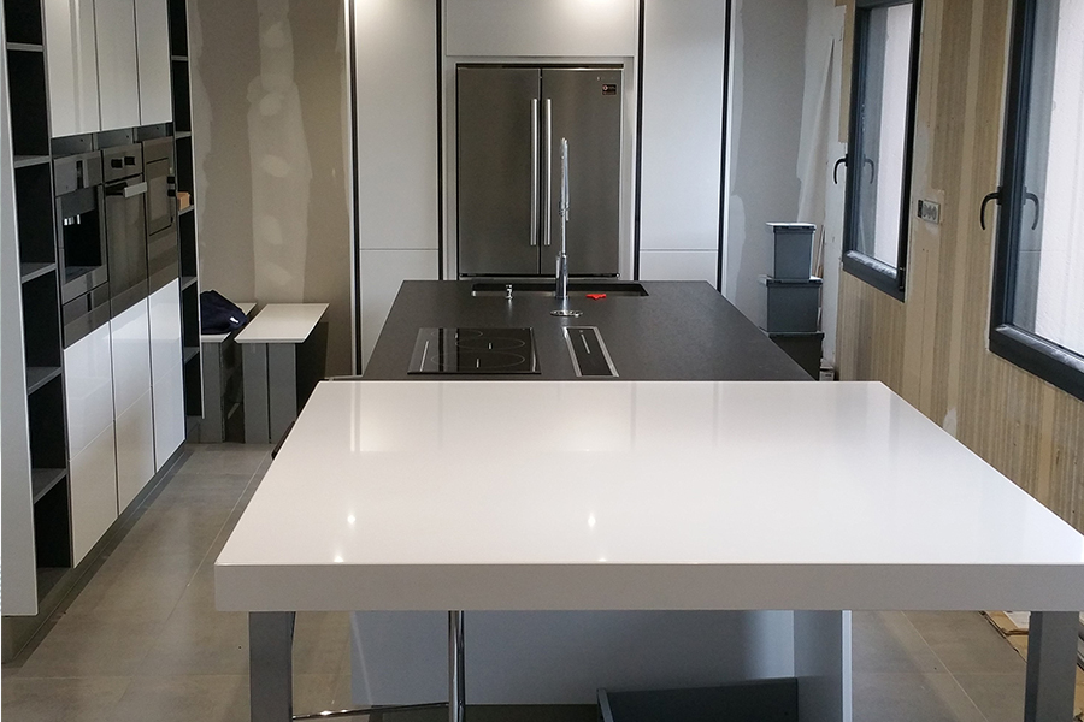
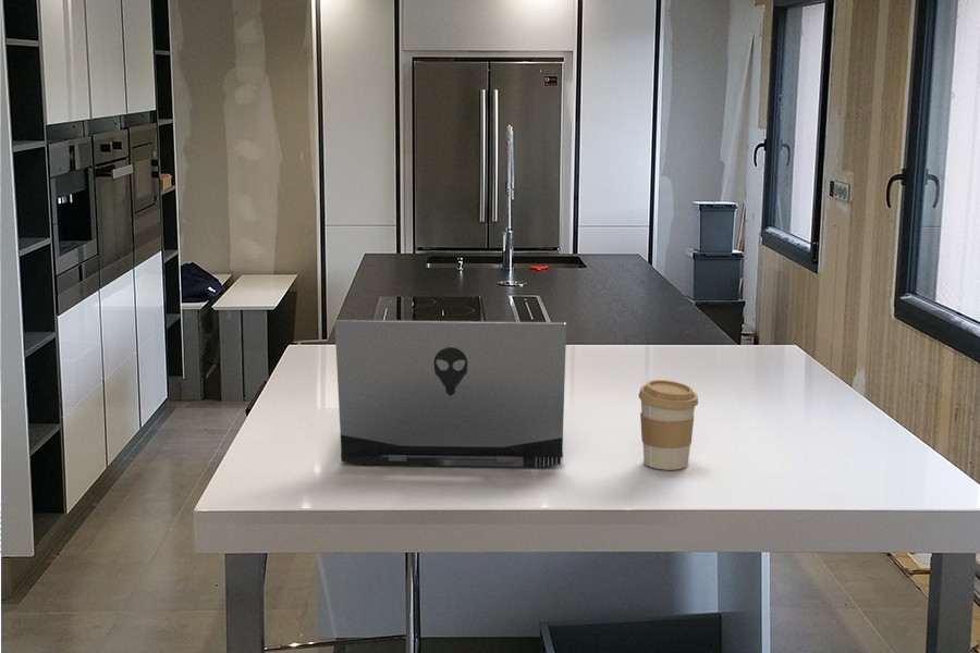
+ coffee cup [638,379,699,471]
+ laptop computer [334,319,567,468]
